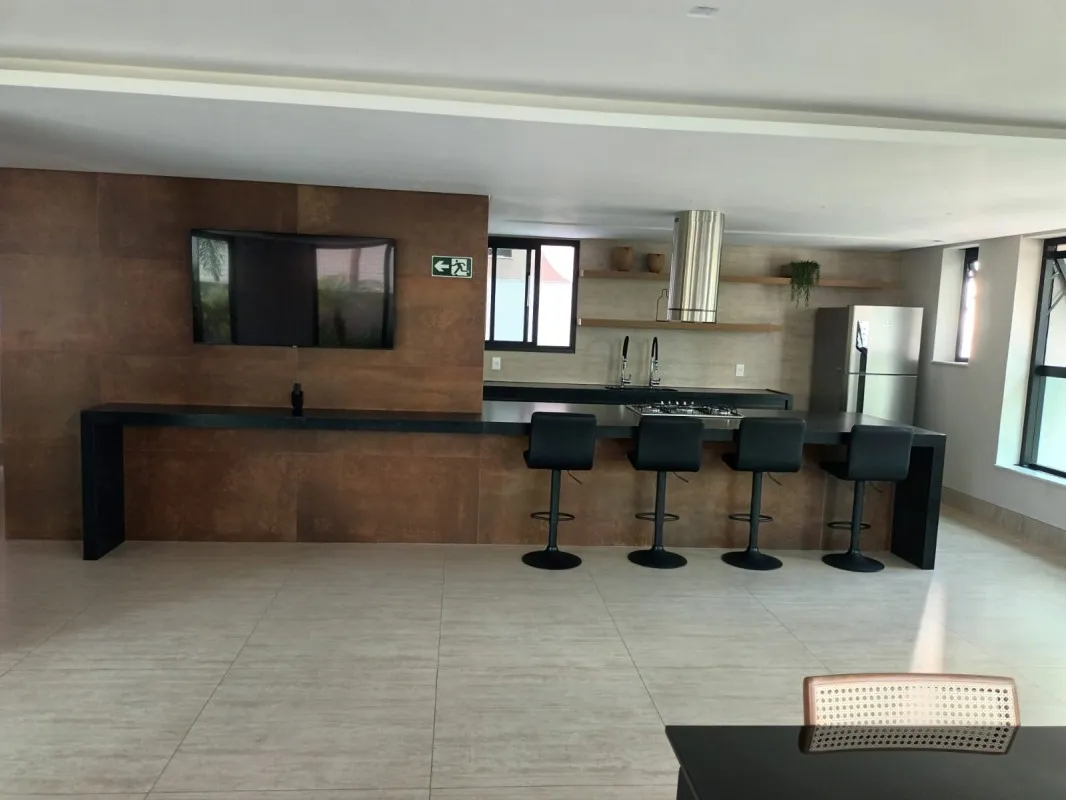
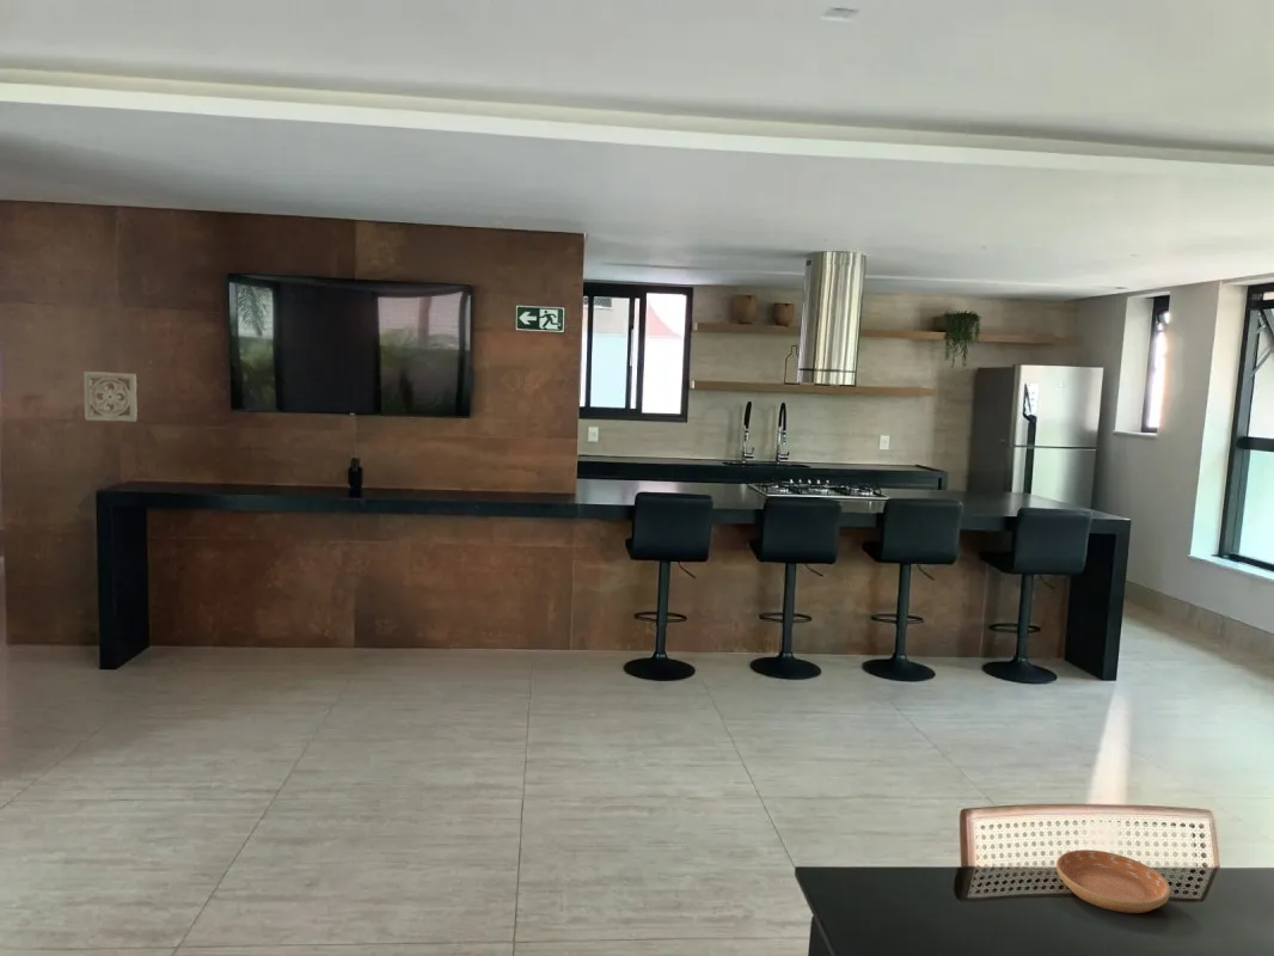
+ wall ornament [82,370,139,423]
+ saucer [1055,848,1171,914]
